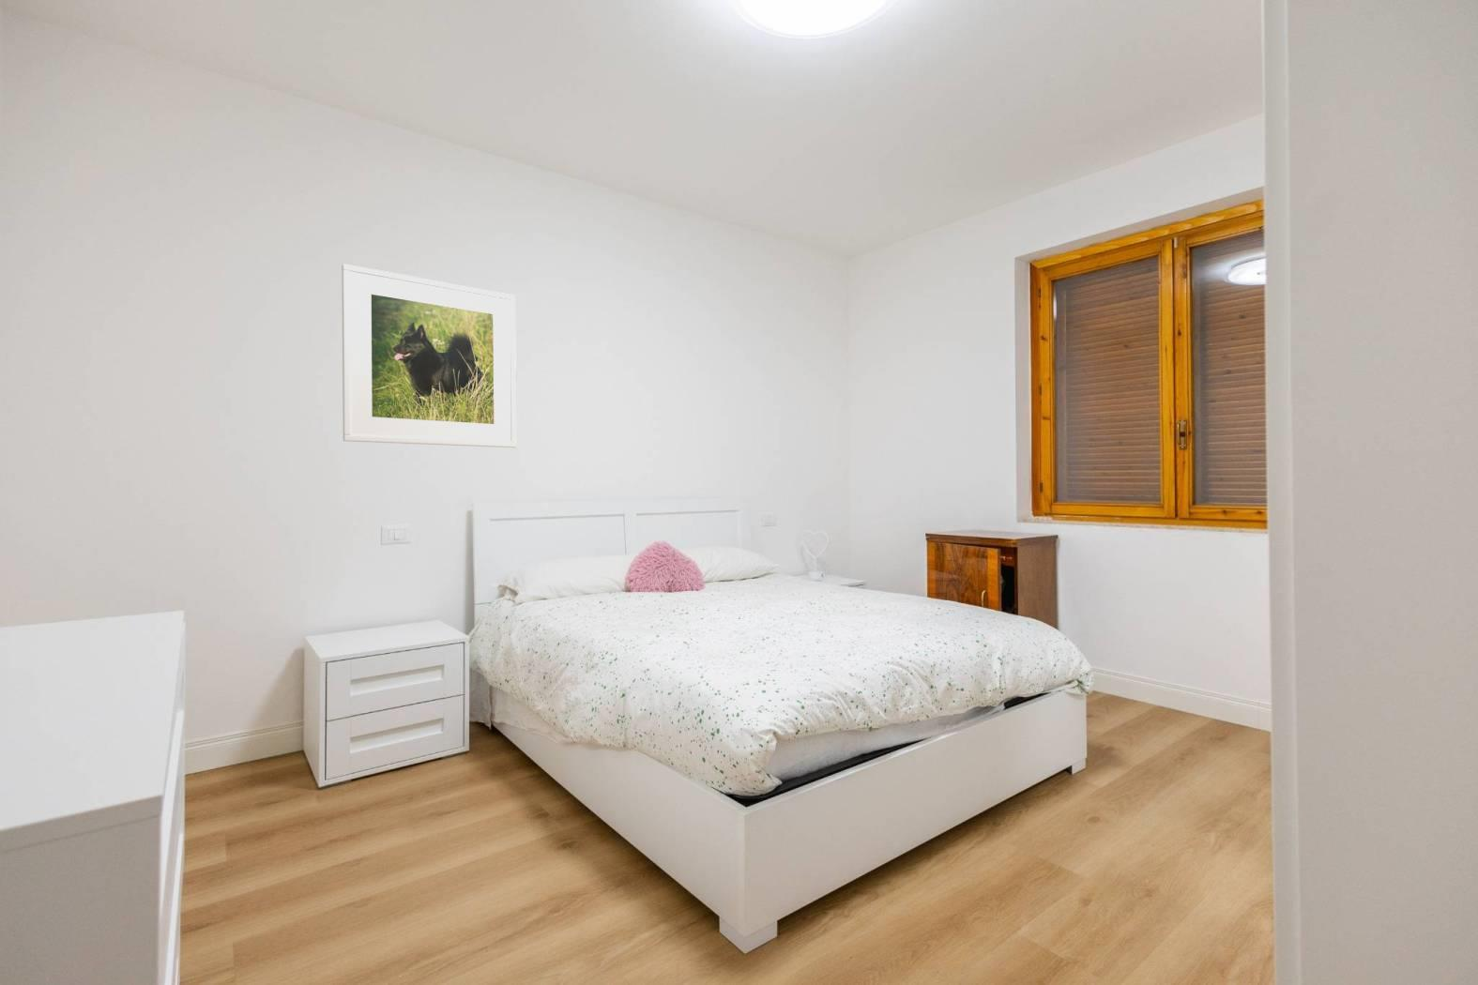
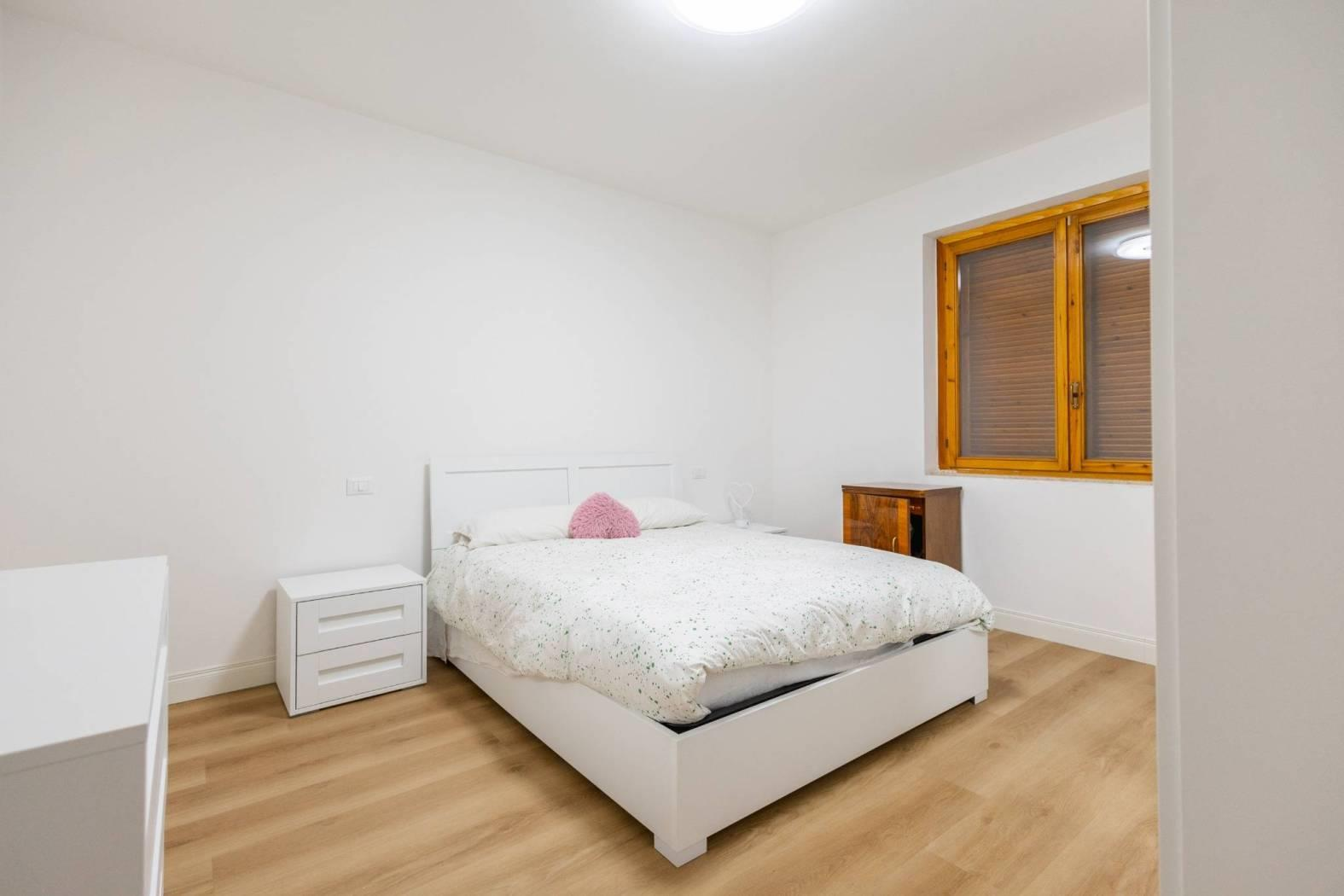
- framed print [341,263,517,449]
